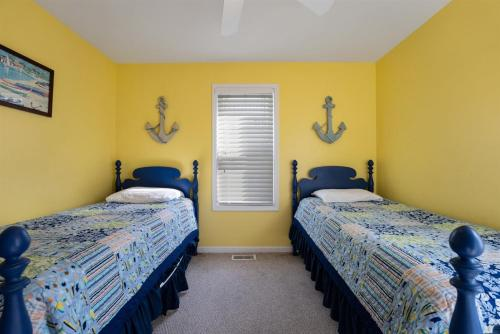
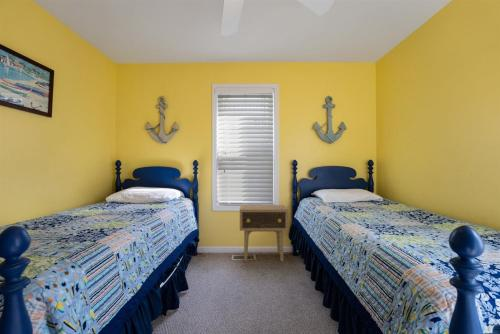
+ side table [239,204,289,263]
